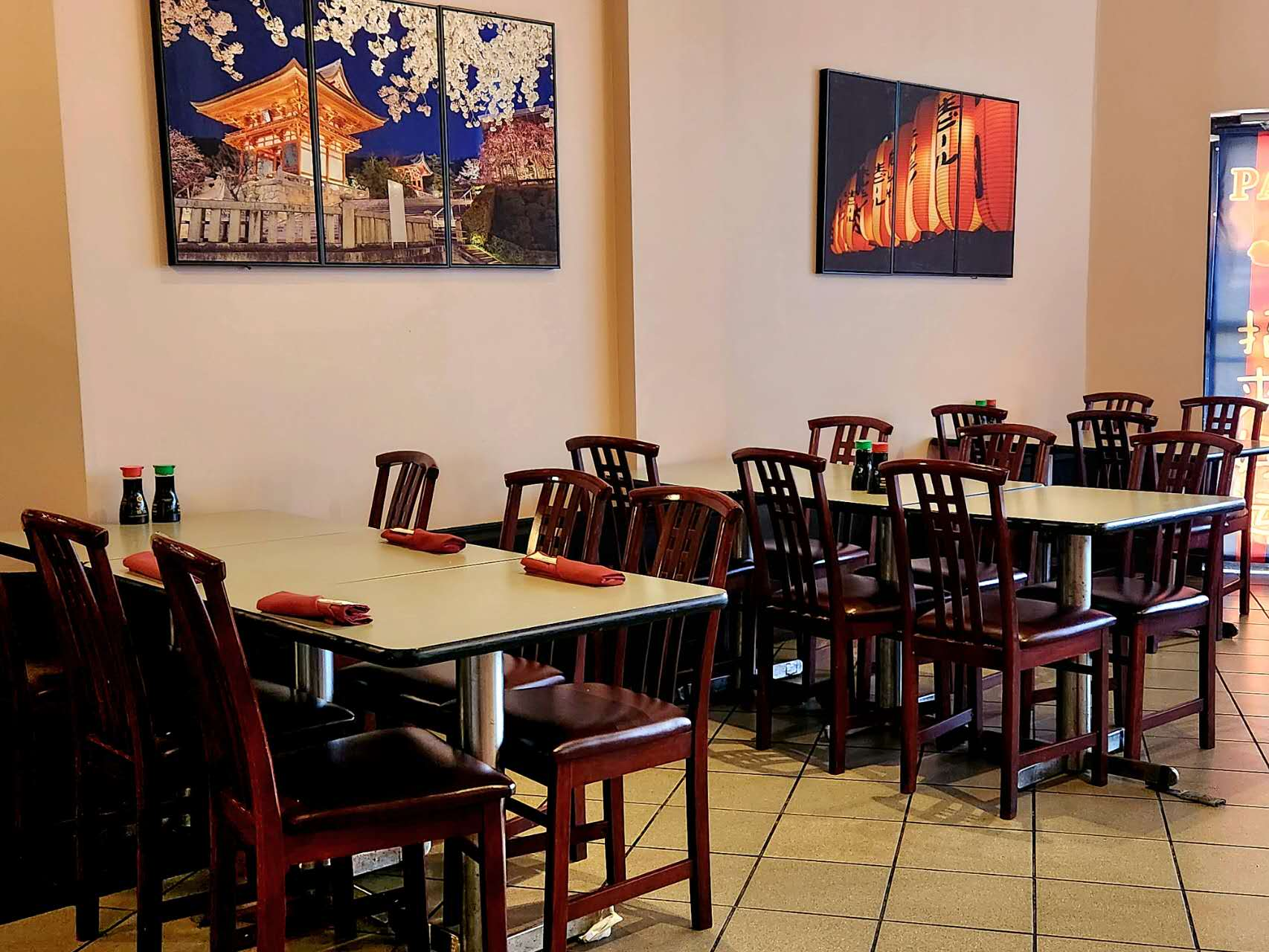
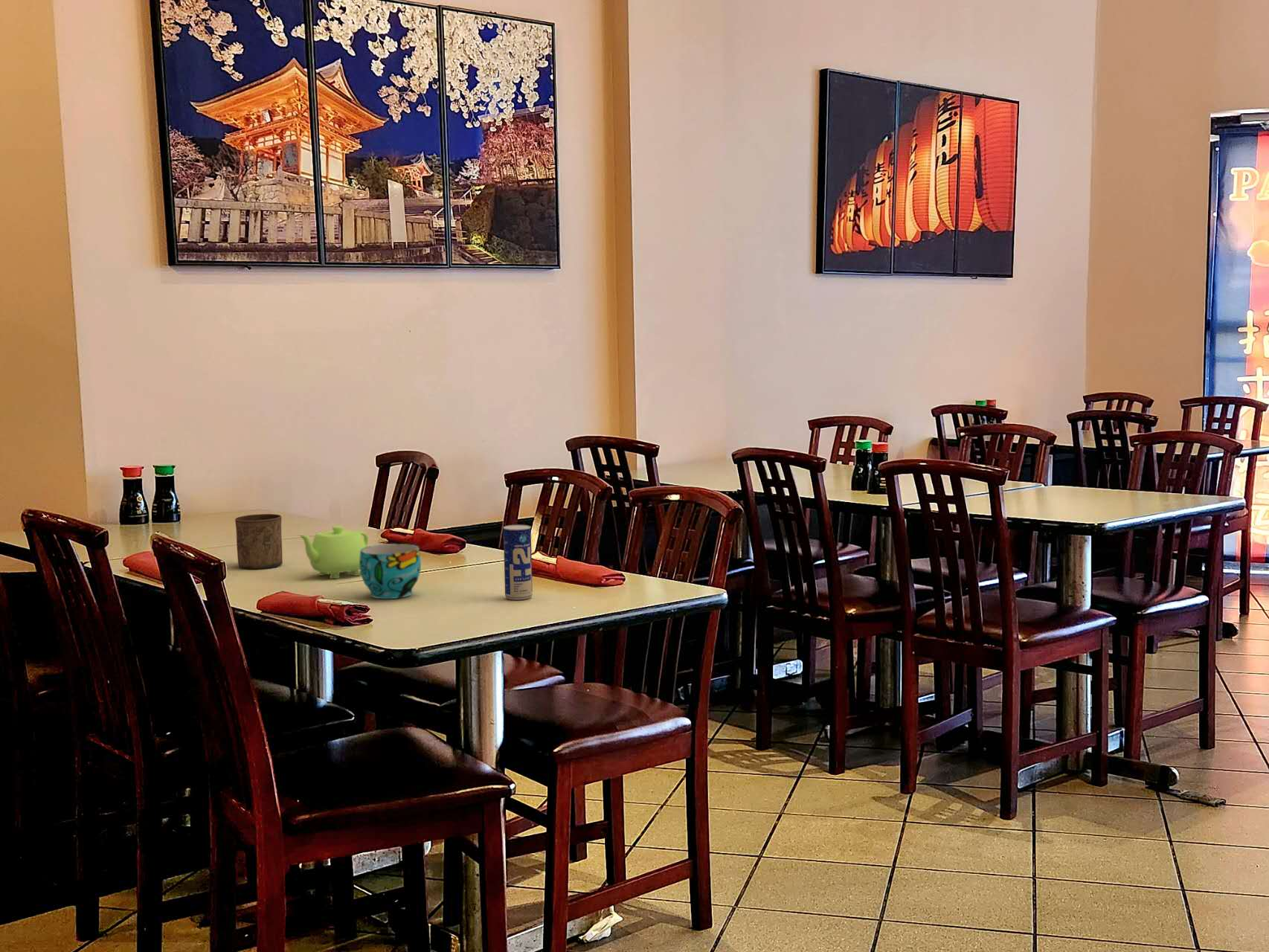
+ teapot [298,525,369,579]
+ beverage can [503,524,533,600]
+ cup [234,513,283,570]
+ cup [359,543,422,599]
